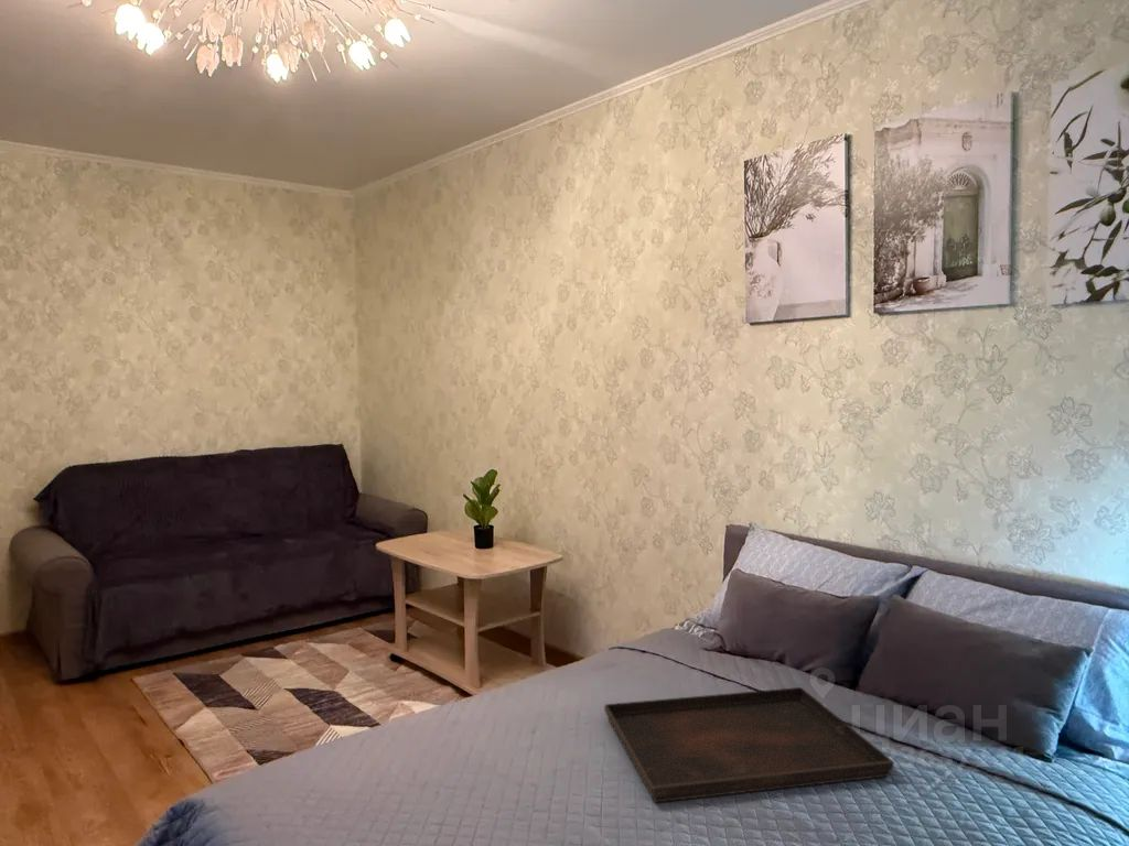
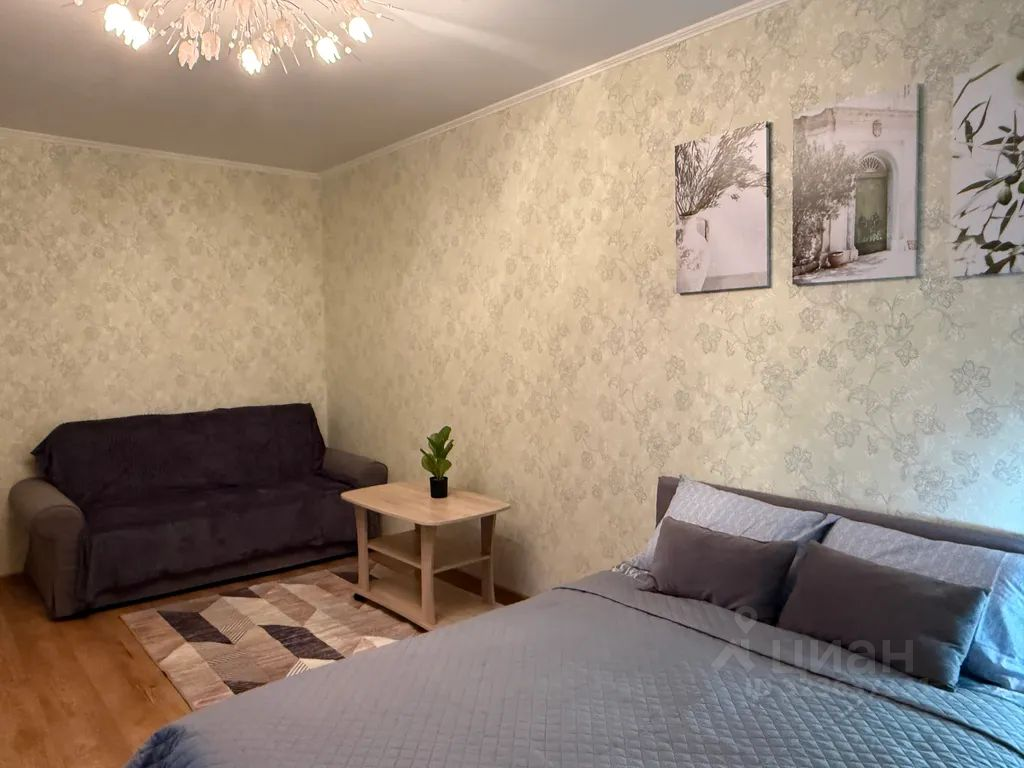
- serving tray [603,686,895,803]
